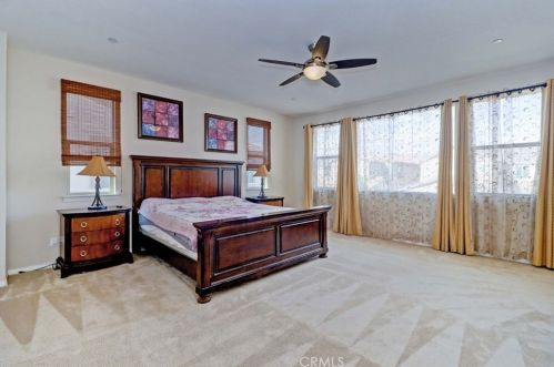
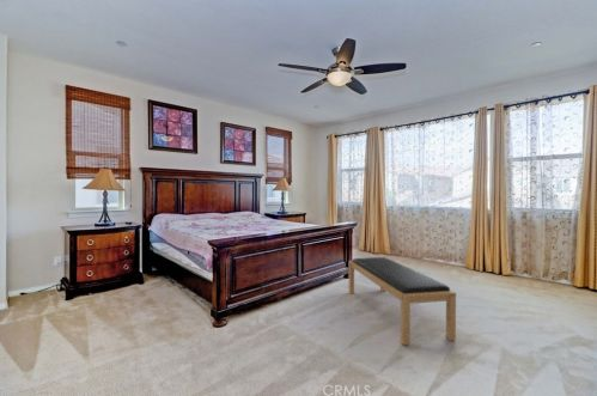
+ bench [347,256,457,346]
